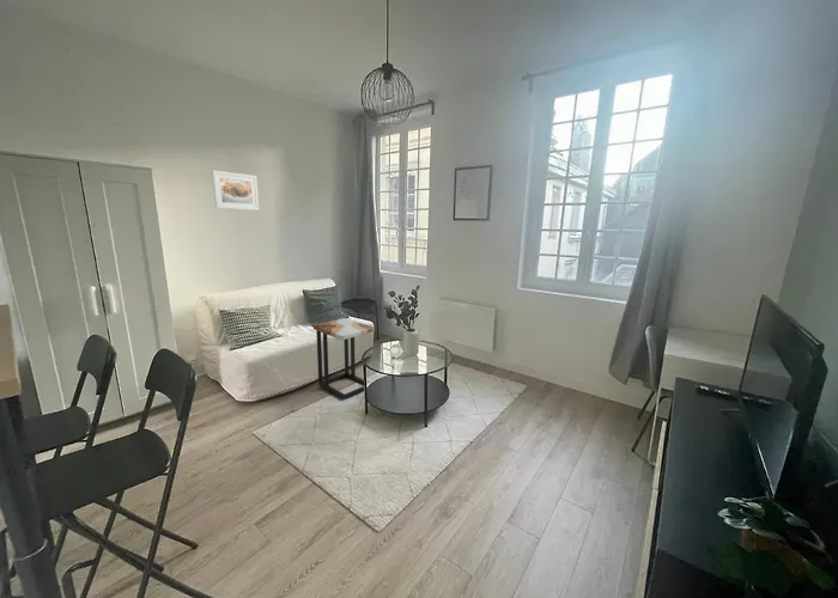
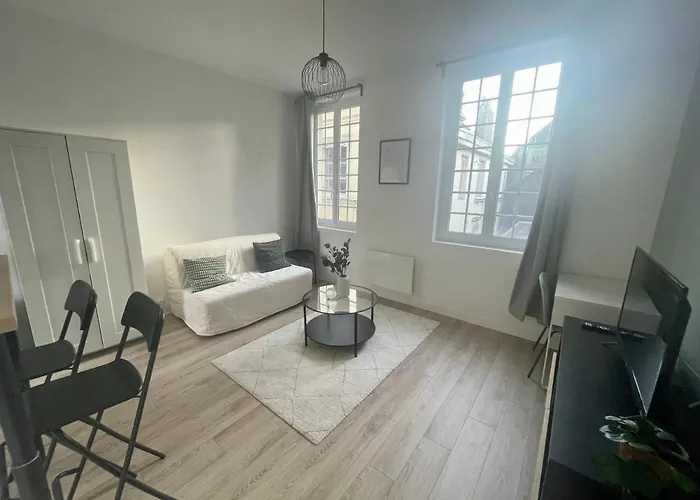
- side table [312,317,375,401]
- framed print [211,169,260,212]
